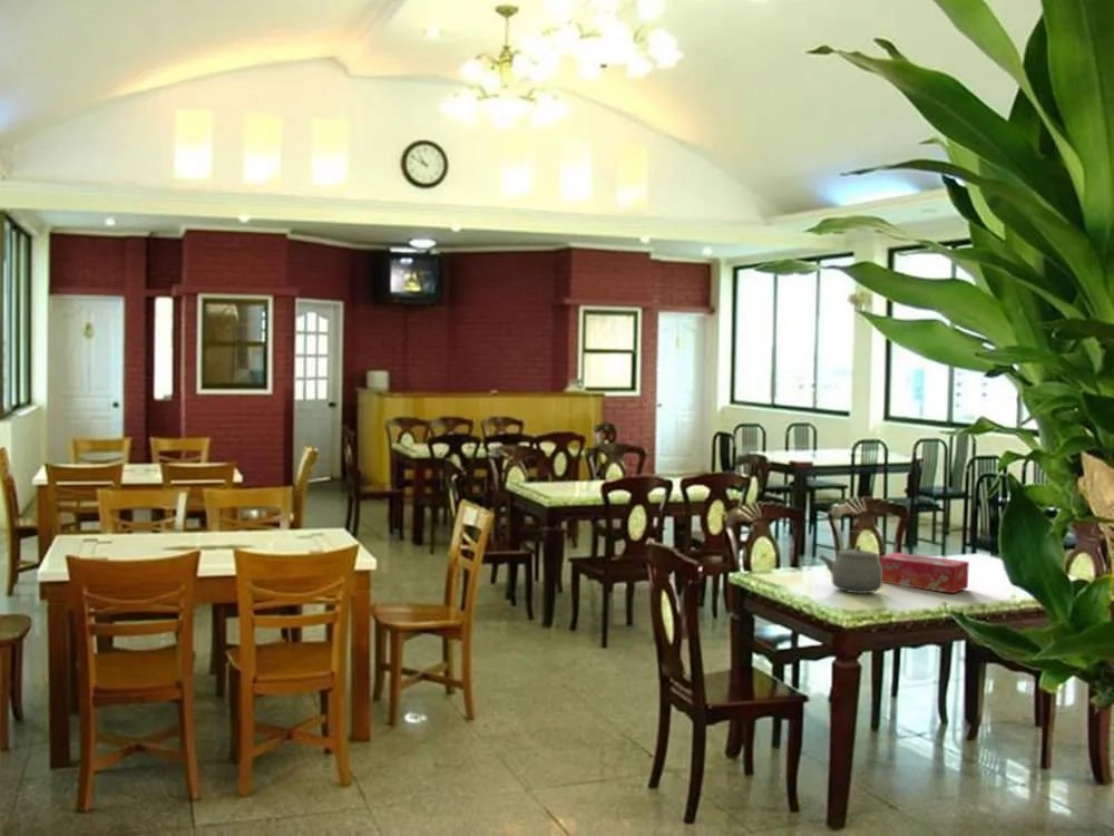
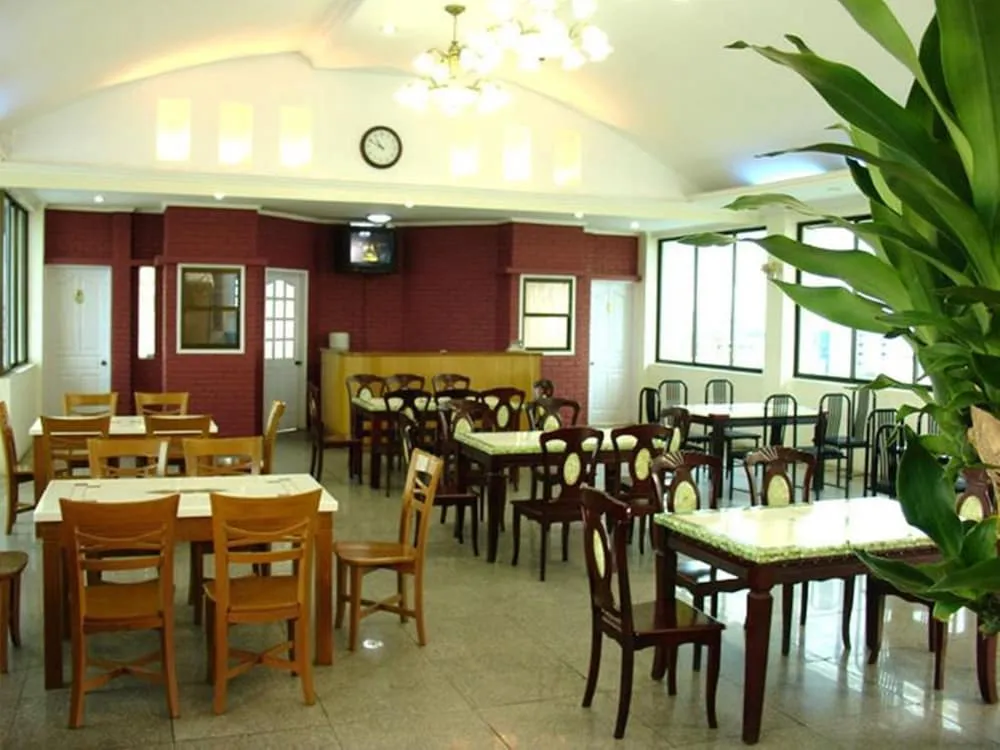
- tissue box [879,552,970,594]
- tea kettle [818,529,886,594]
